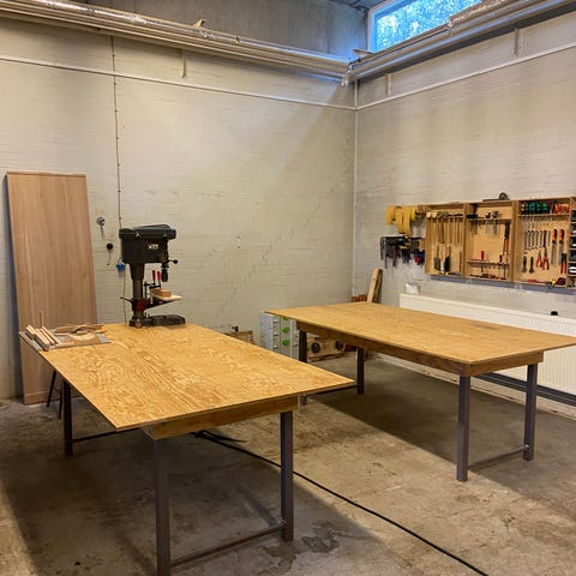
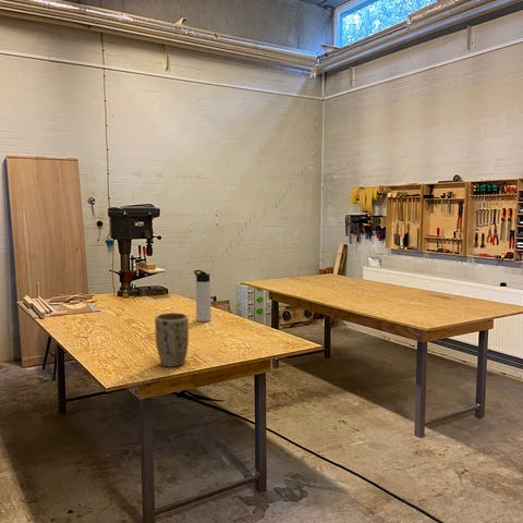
+ plant pot [154,312,190,368]
+ thermos bottle [193,269,212,323]
